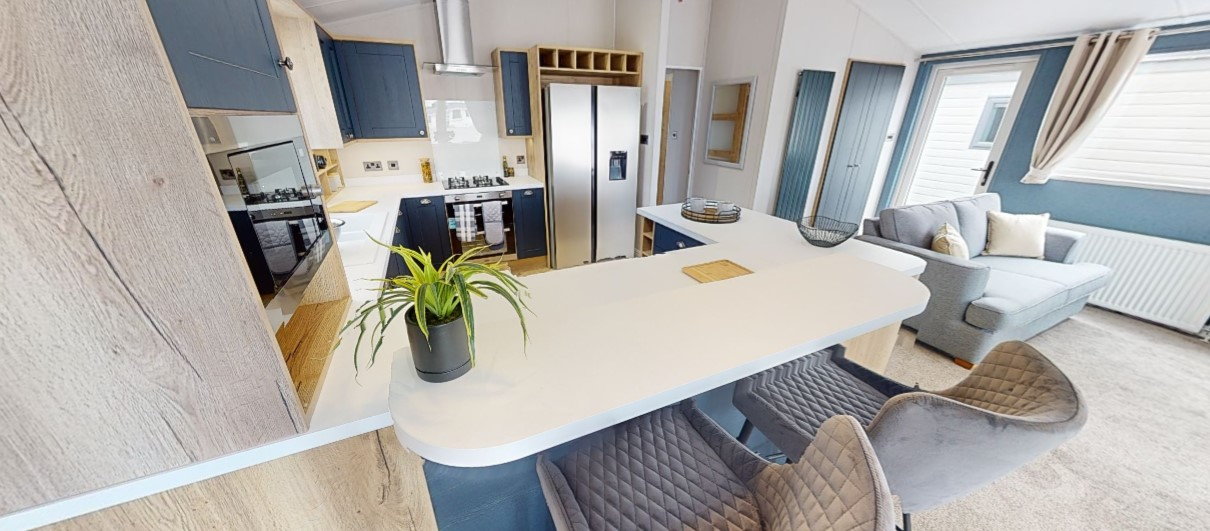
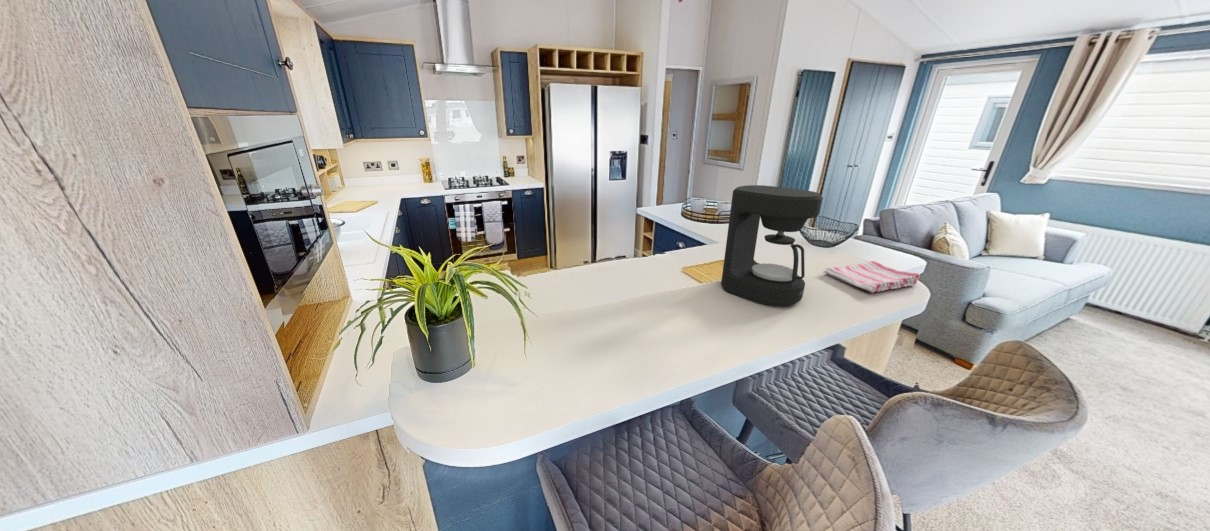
+ coffee maker [720,184,824,307]
+ dish towel [823,260,921,294]
